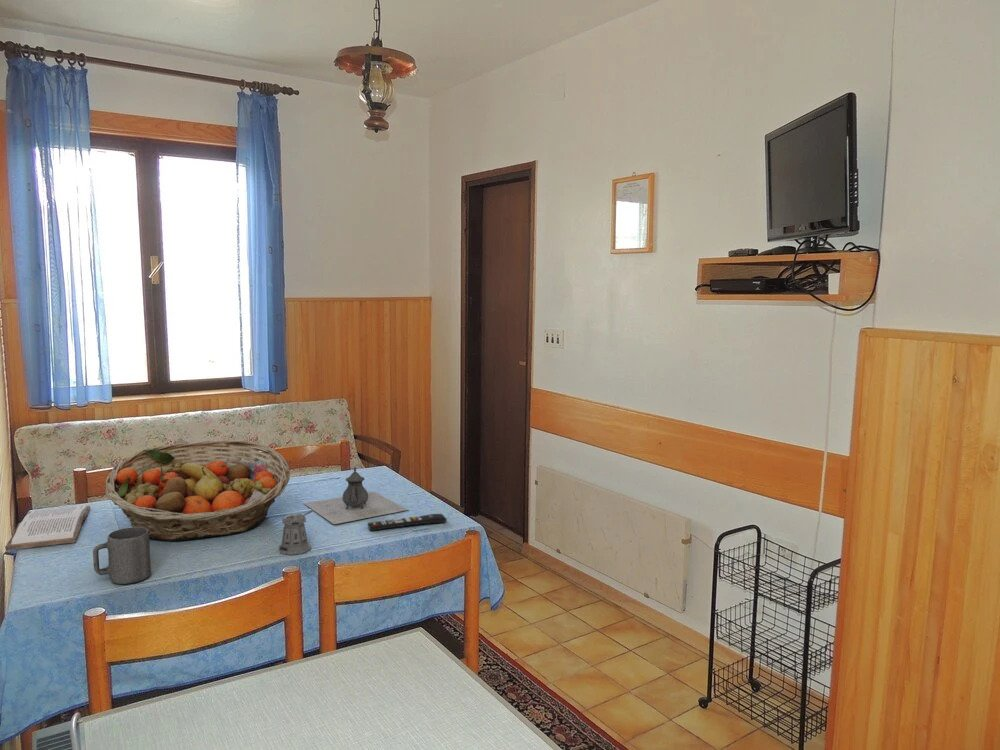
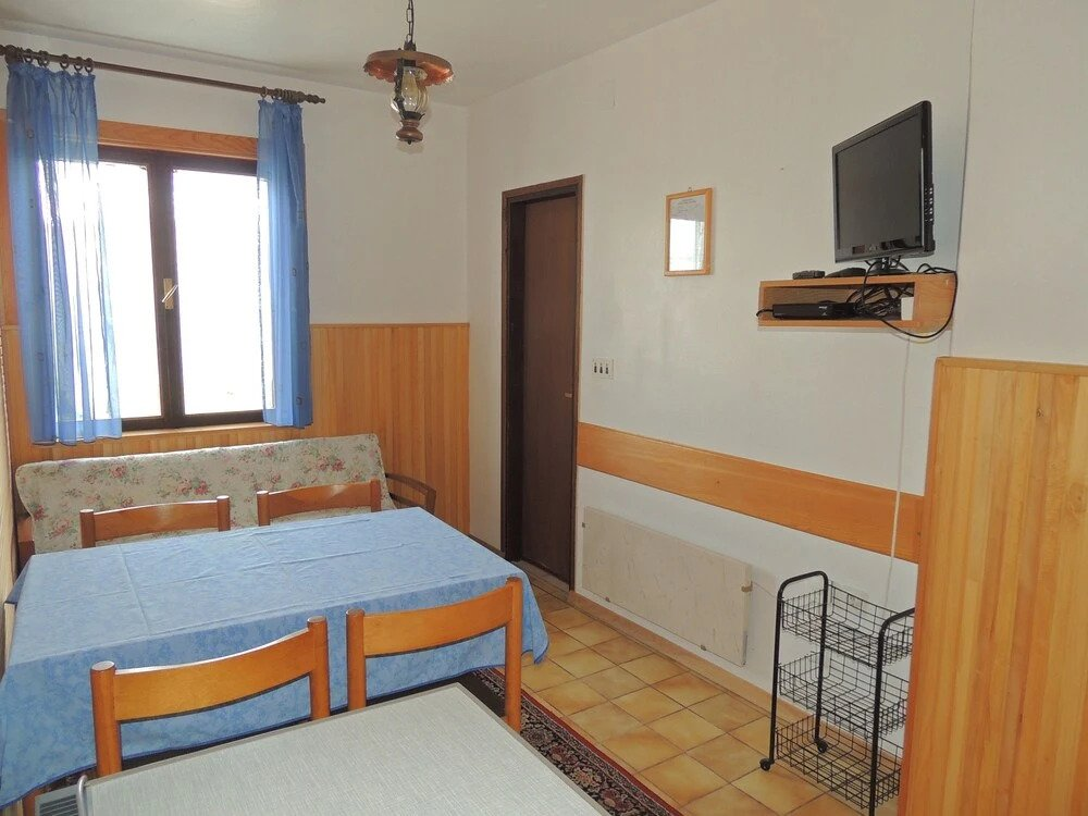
- fruit basket [104,439,291,542]
- teapot [303,466,409,525]
- pepper shaker [278,510,313,556]
- book [4,504,91,551]
- mug [92,527,152,585]
- remote control [366,513,448,532]
